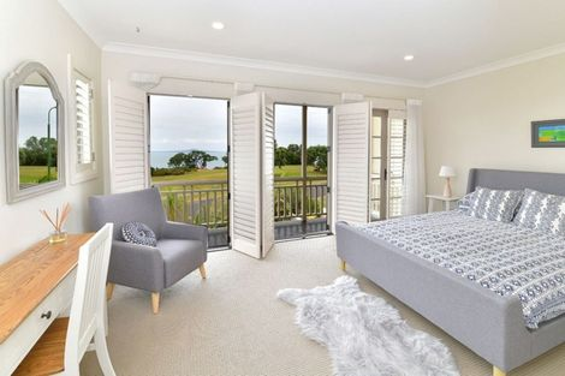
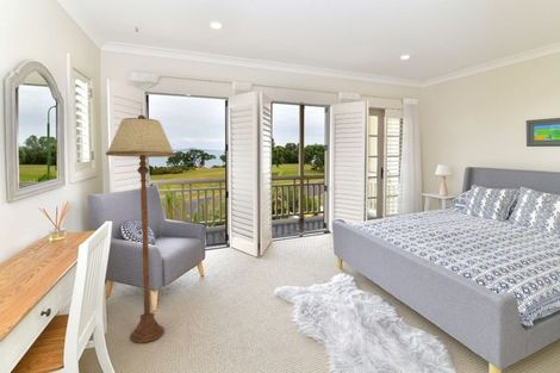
+ floor lamp [105,114,176,343]
